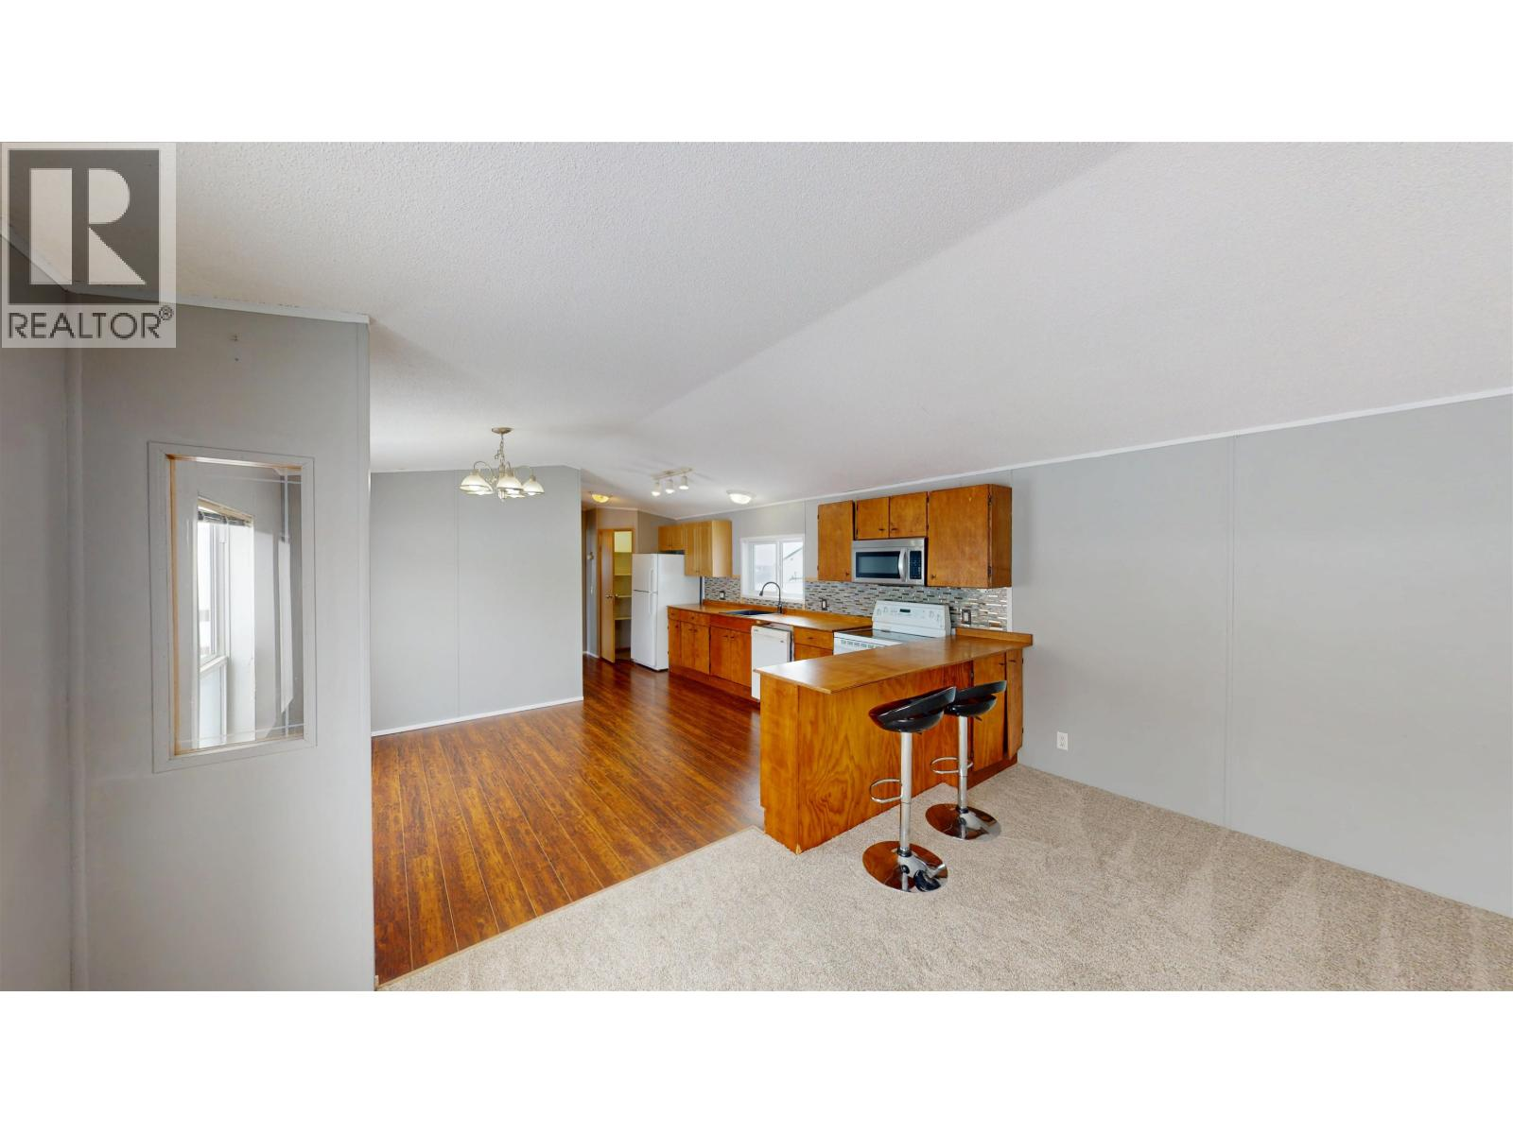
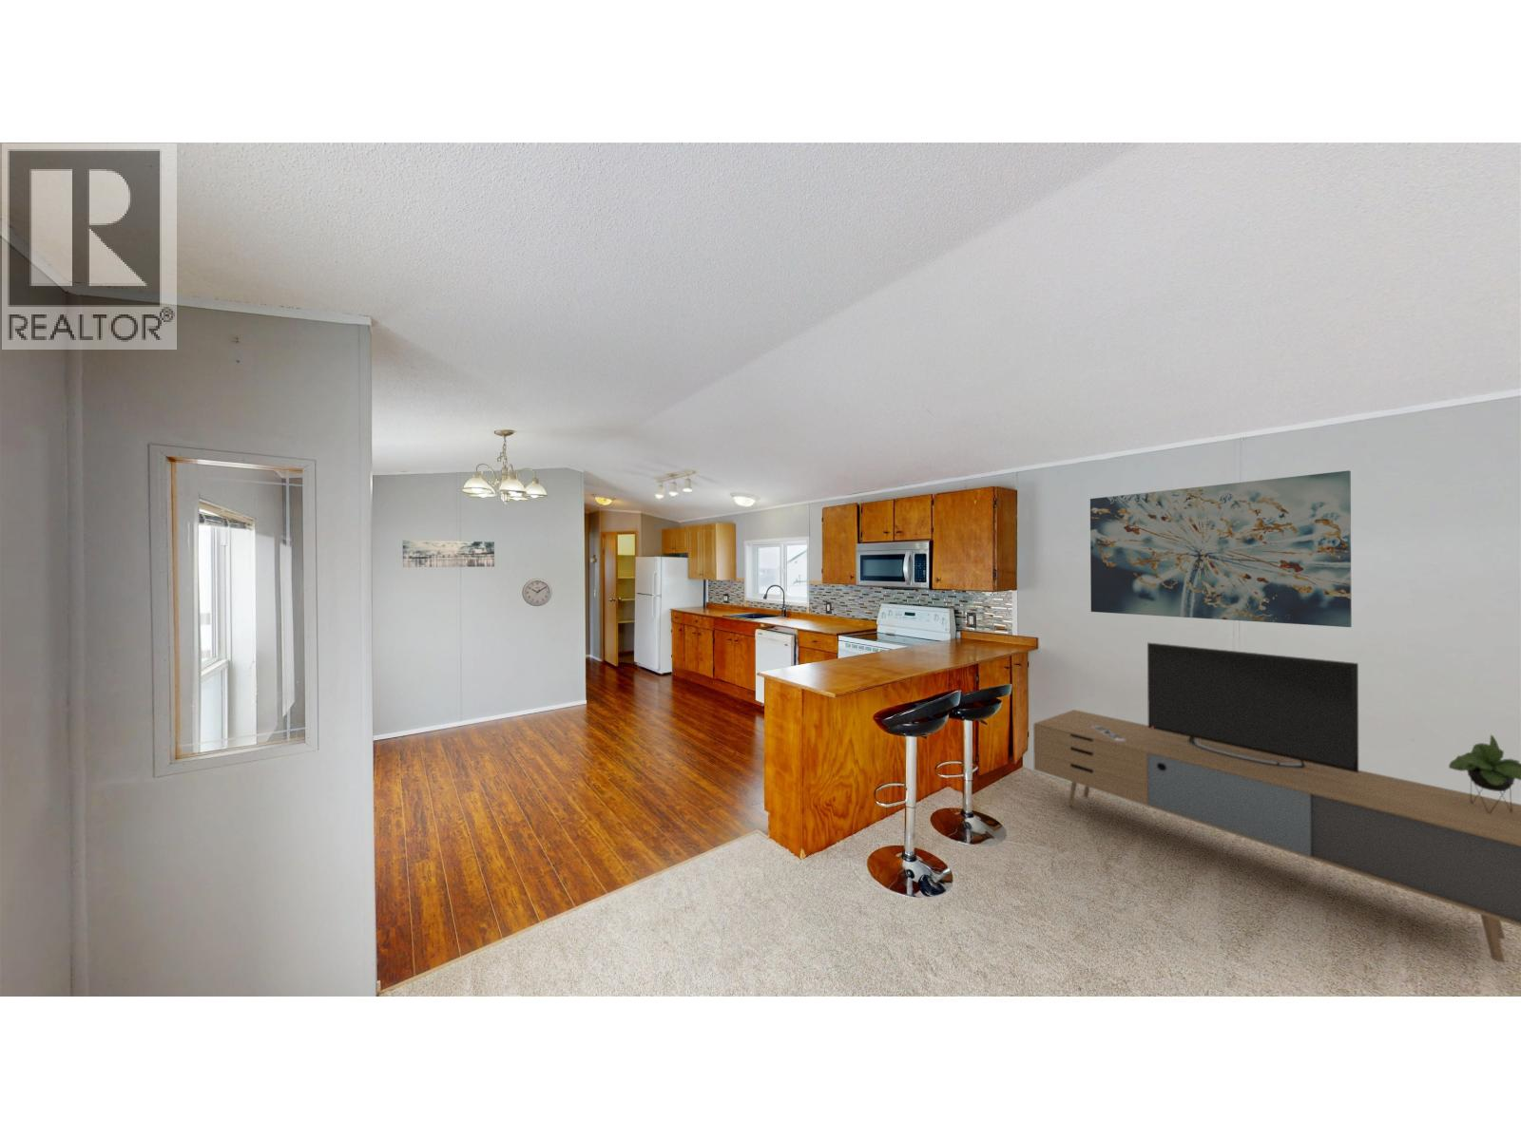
+ wall clock [521,577,553,607]
+ wall art [1090,471,1353,627]
+ media console [1032,642,1521,963]
+ wall art [402,540,496,568]
